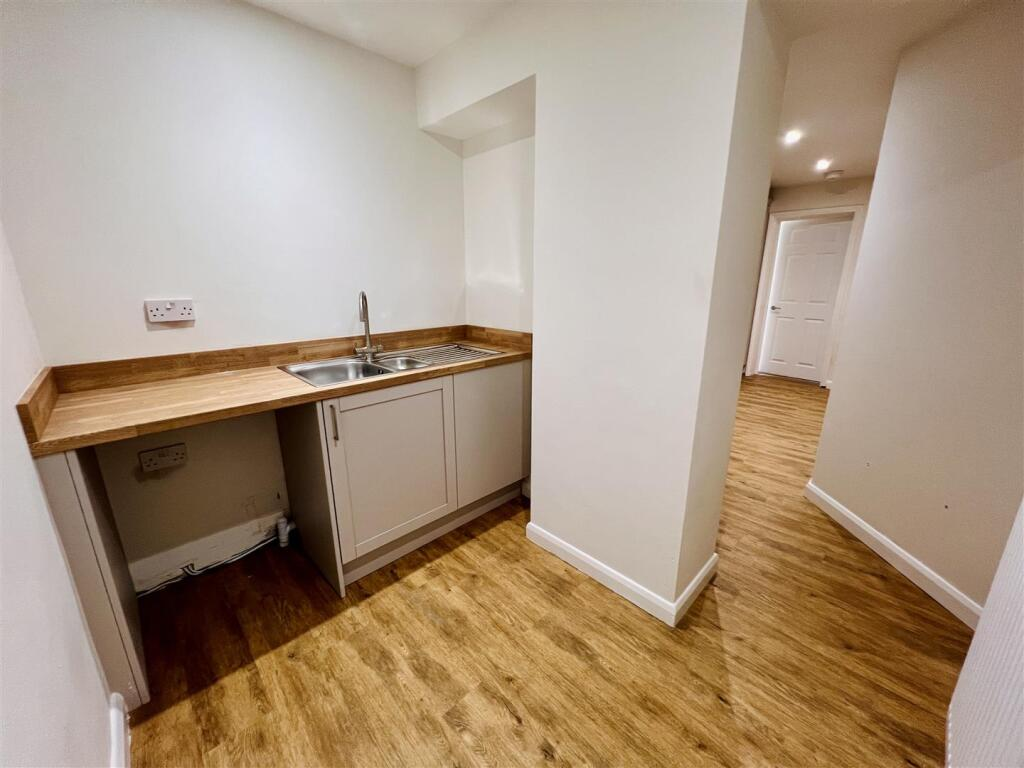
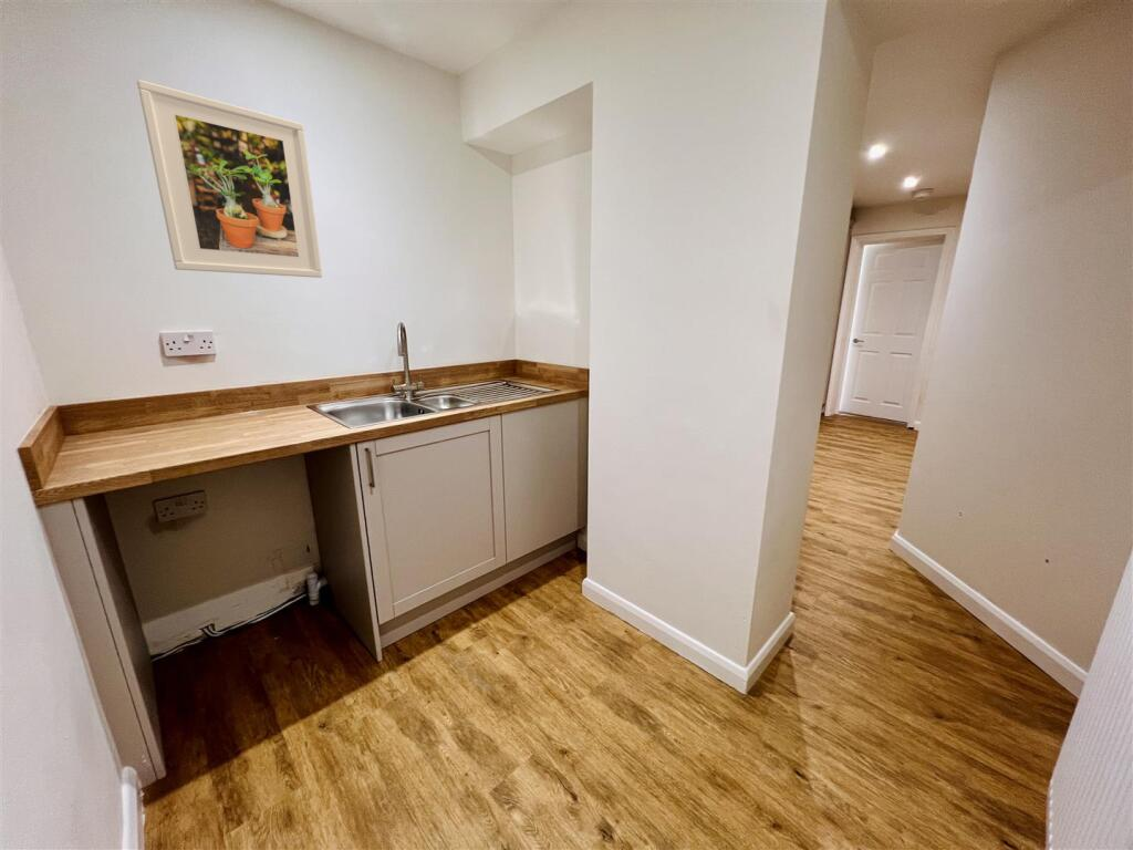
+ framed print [136,79,323,279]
